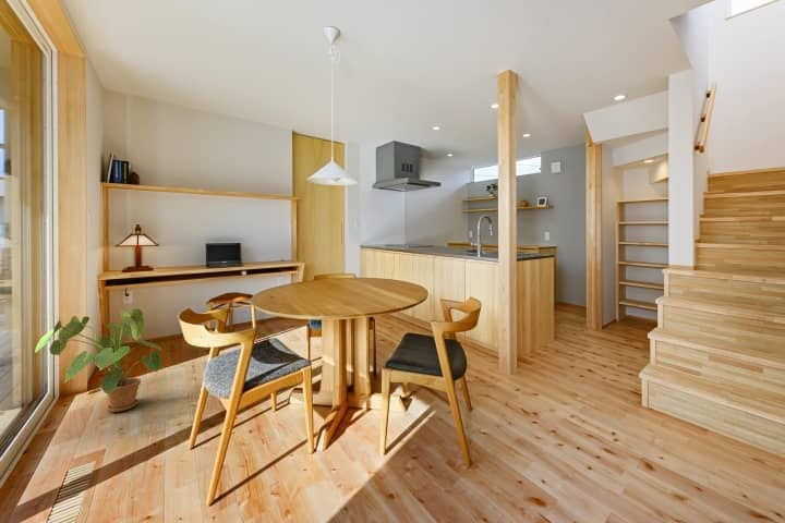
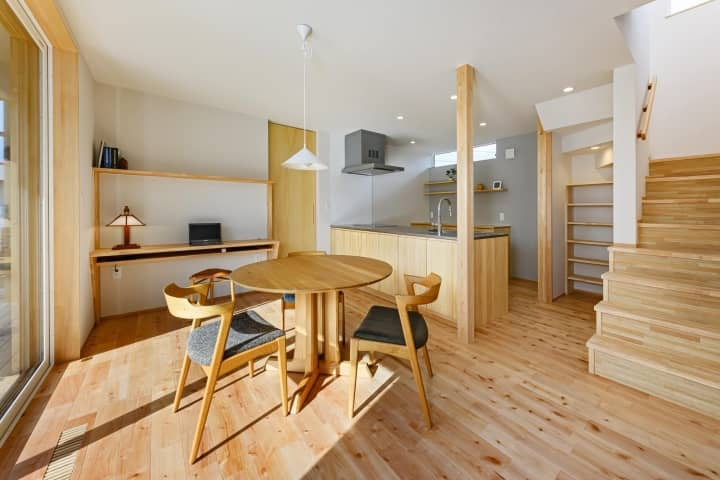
- house plant [34,307,162,413]
